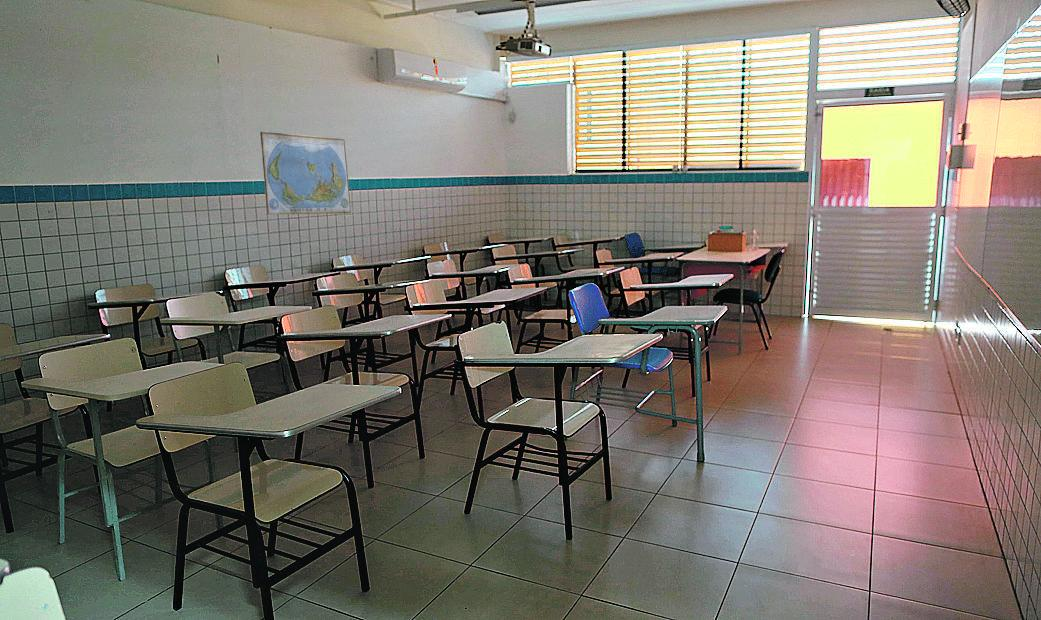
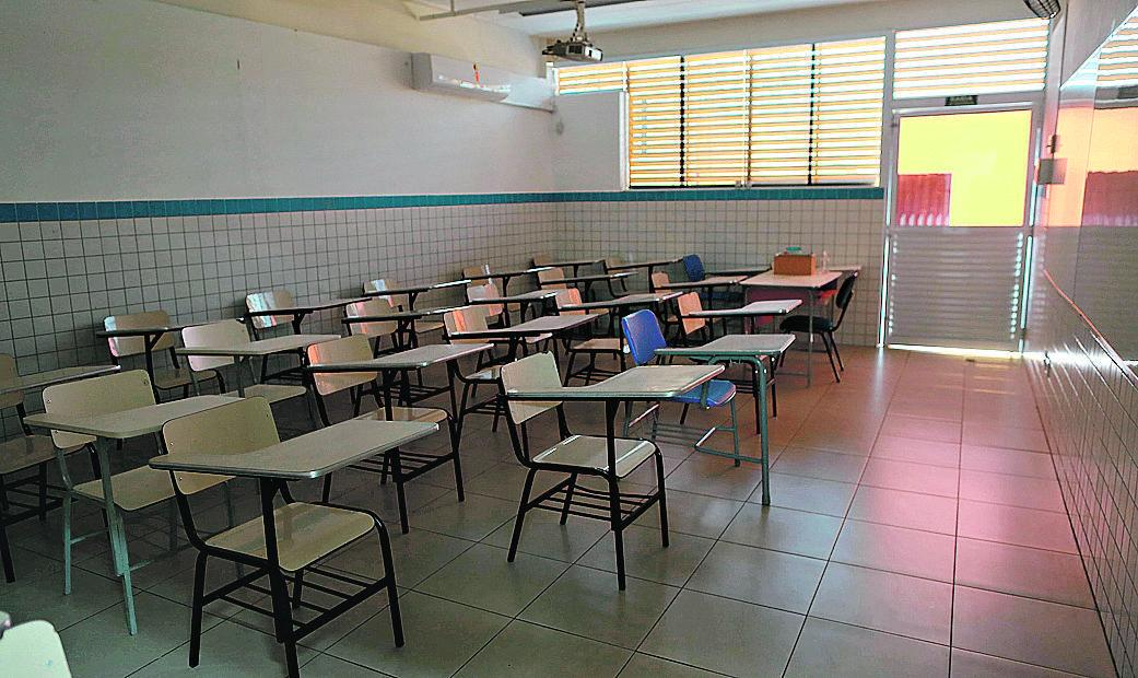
- world map [259,131,352,216]
